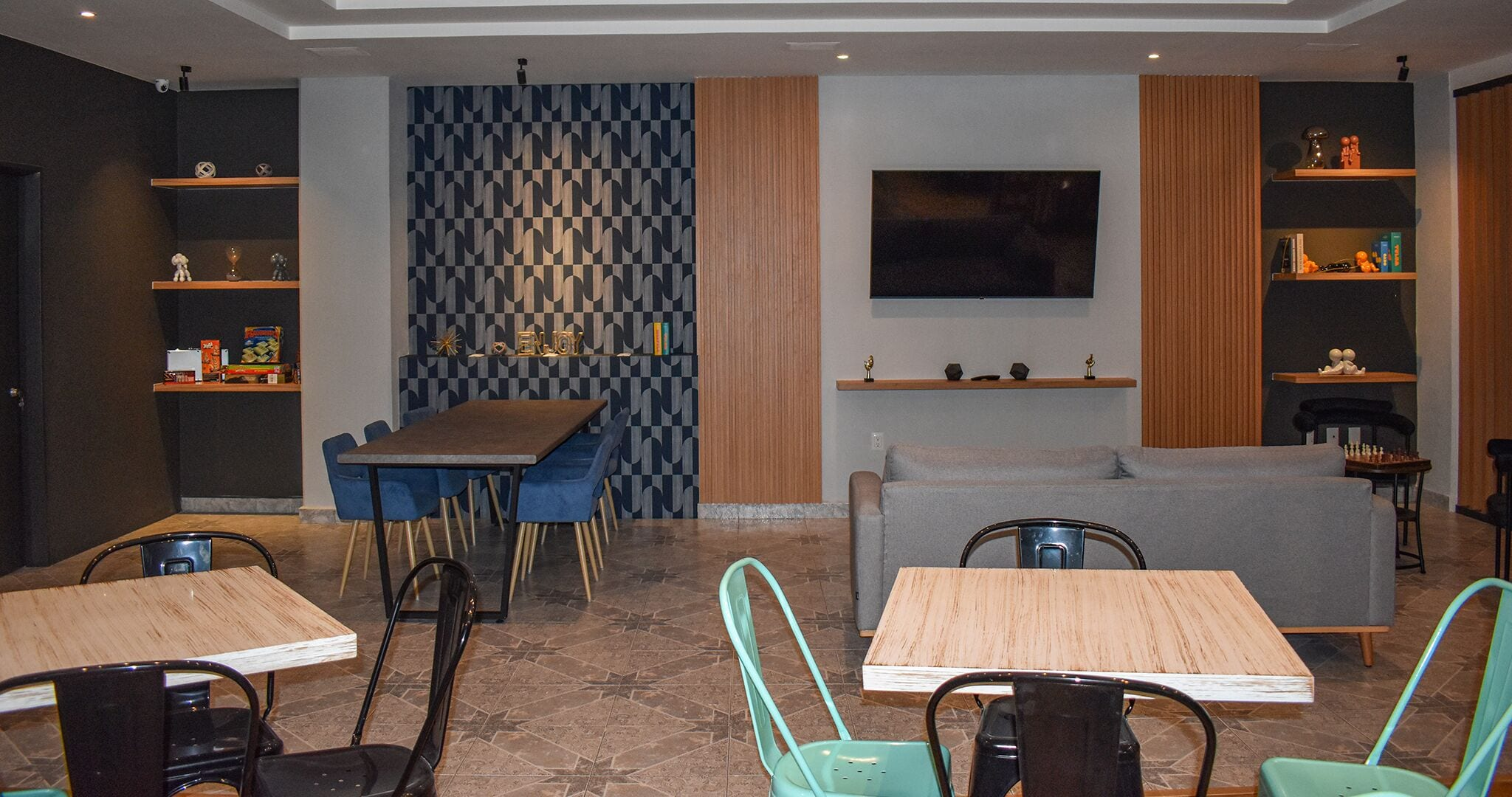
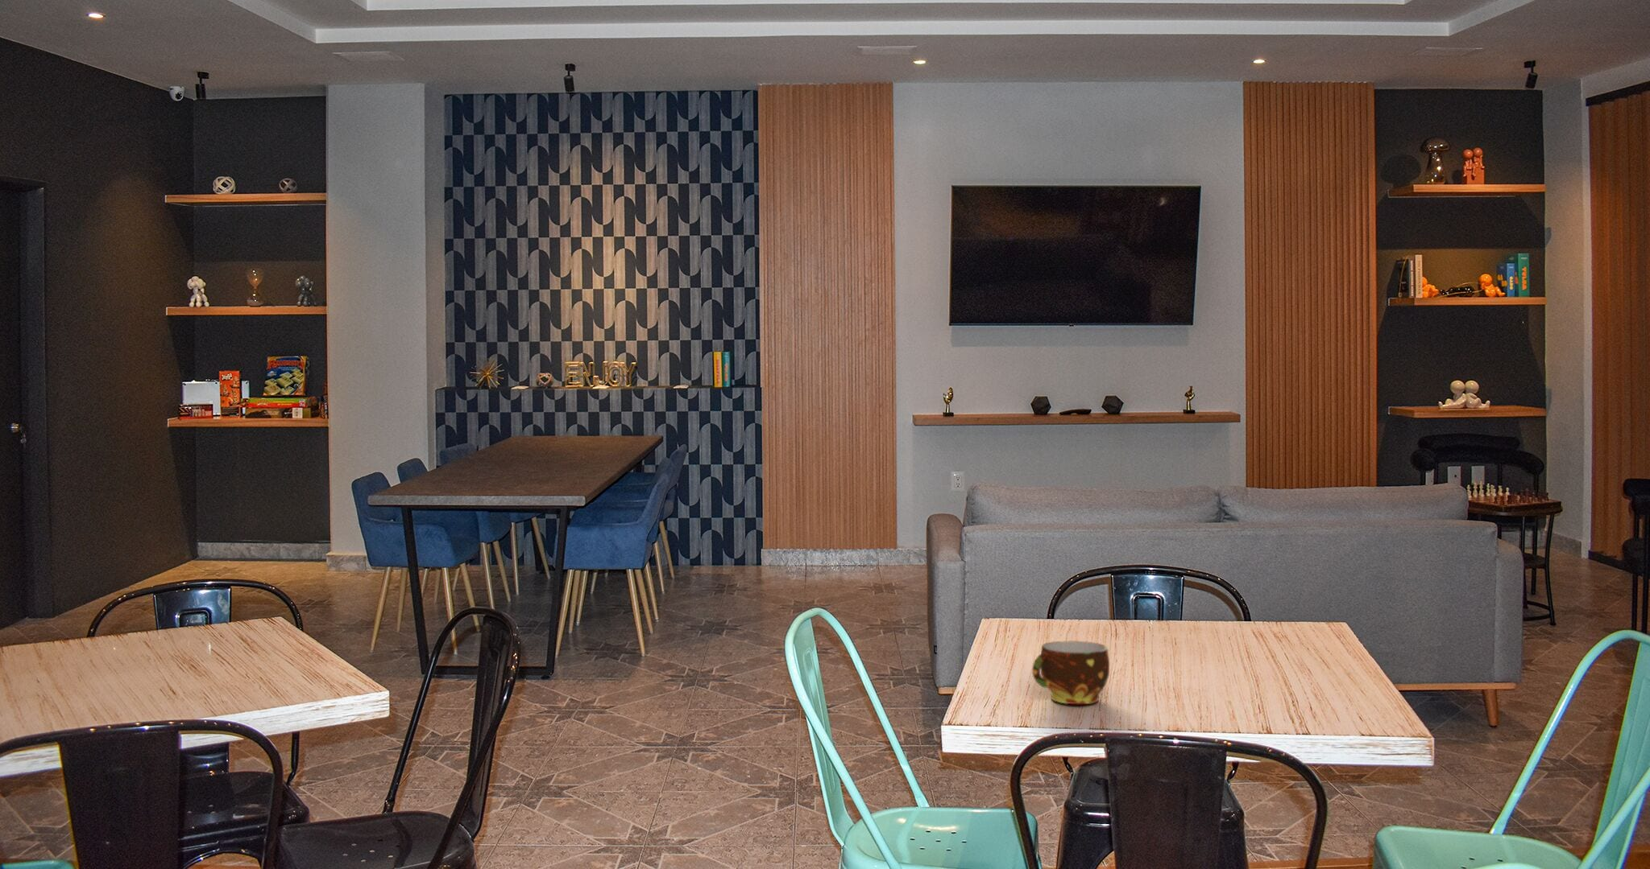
+ cup [1031,640,1110,704]
